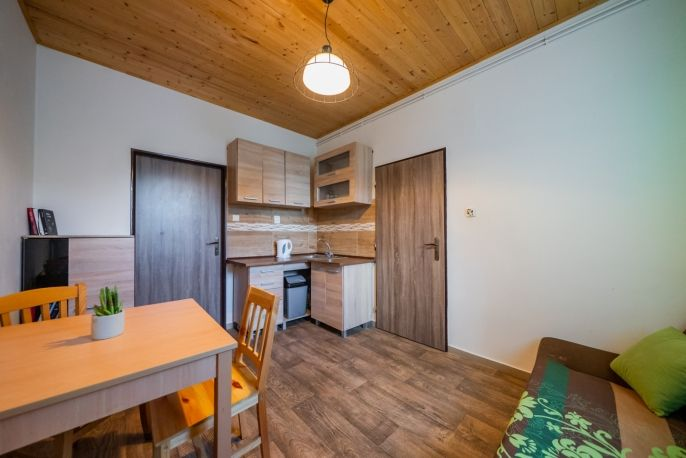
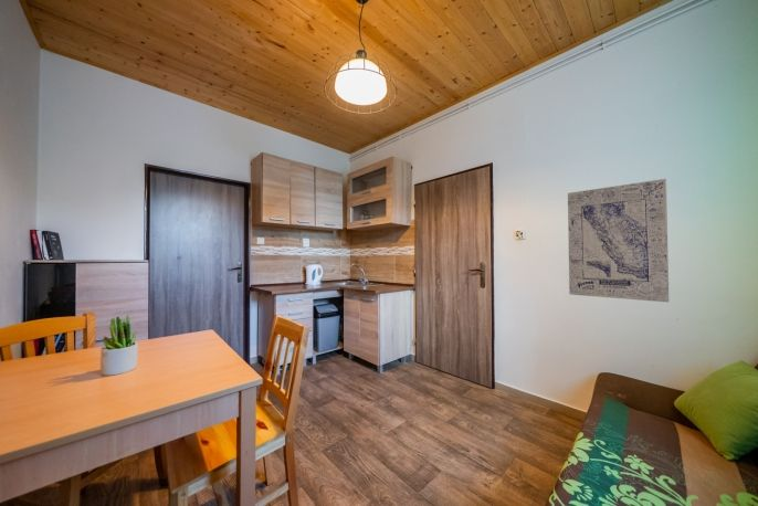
+ wall art [567,178,670,303]
